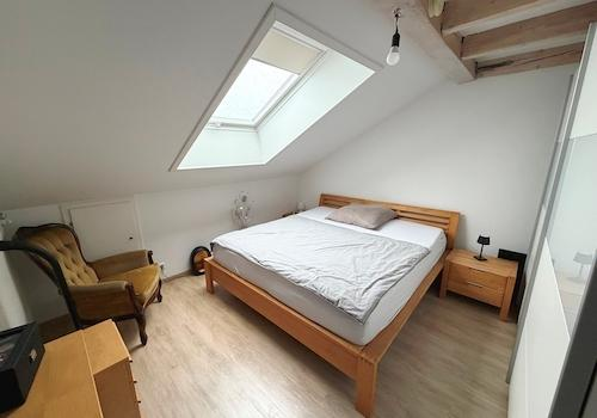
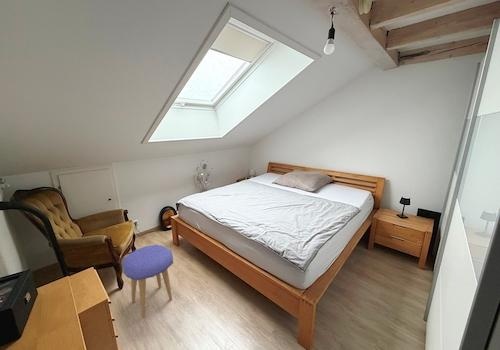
+ stool [122,244,174,318]
